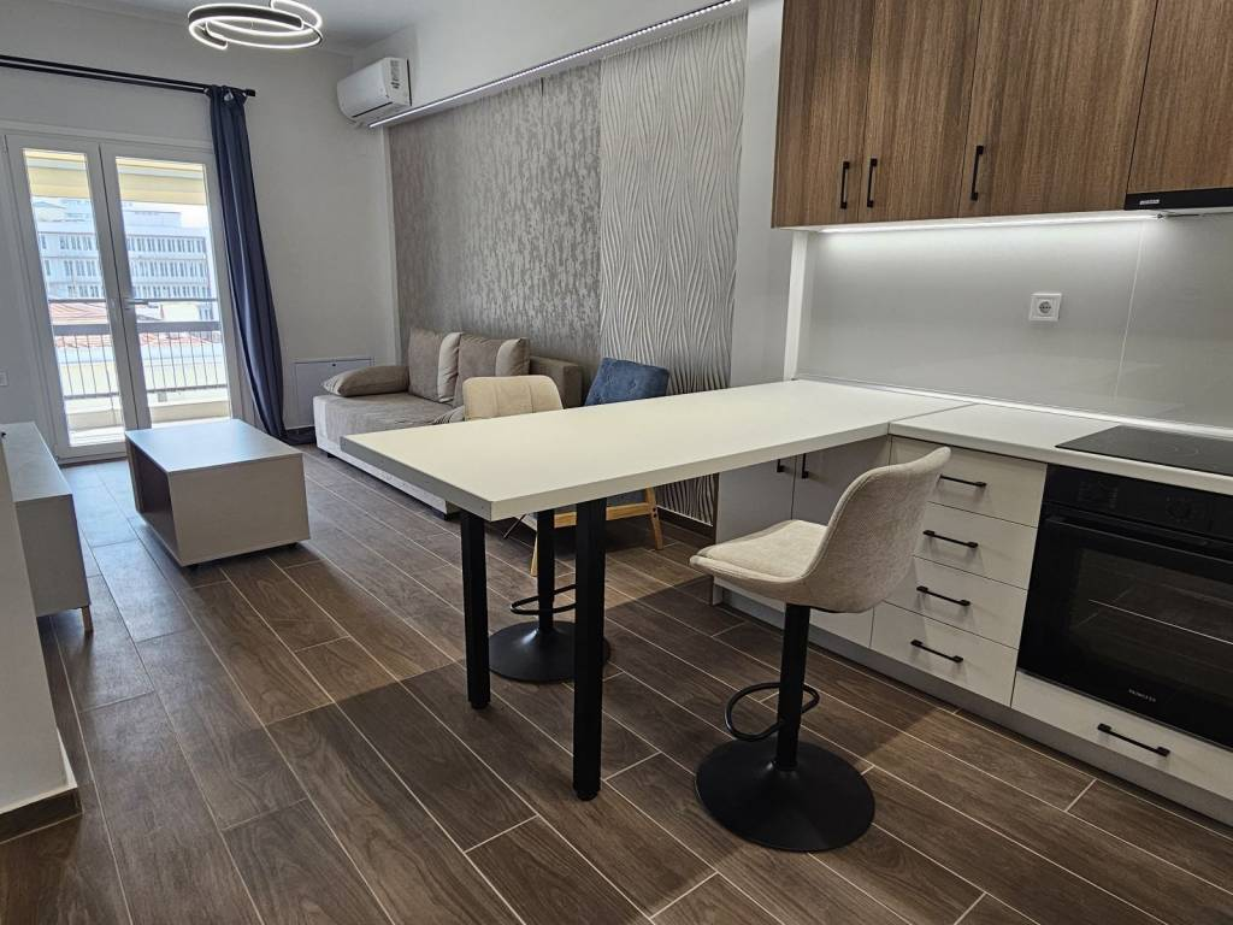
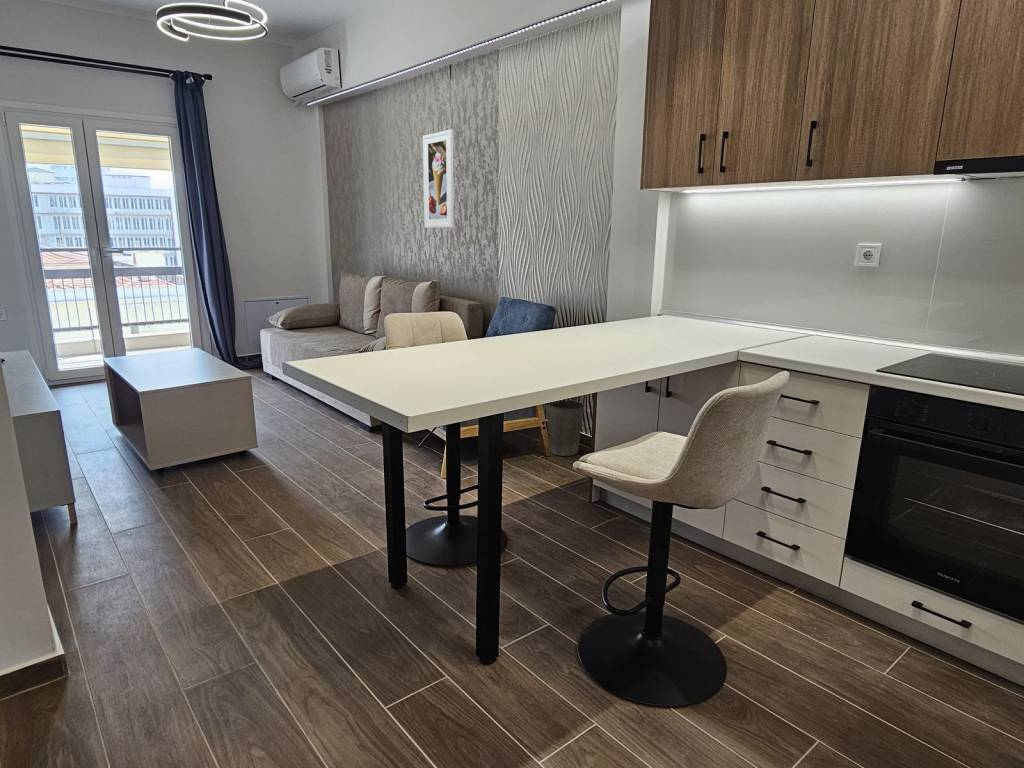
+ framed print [422,129,455,229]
+ waste basket [545,399,586,457]
